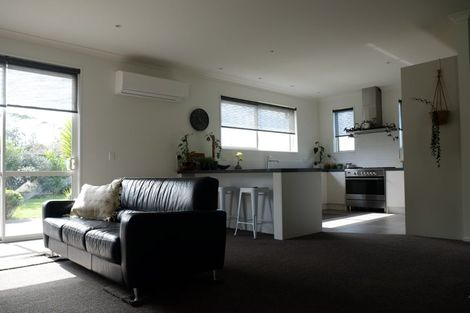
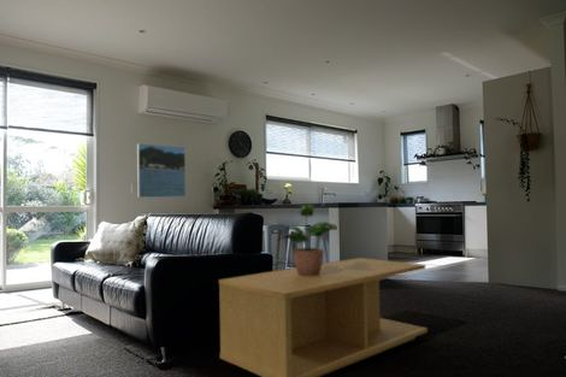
+ potted plant [277,202,338,276]
+ coffee table [218,257,429,377]
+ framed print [136,142,187,199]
